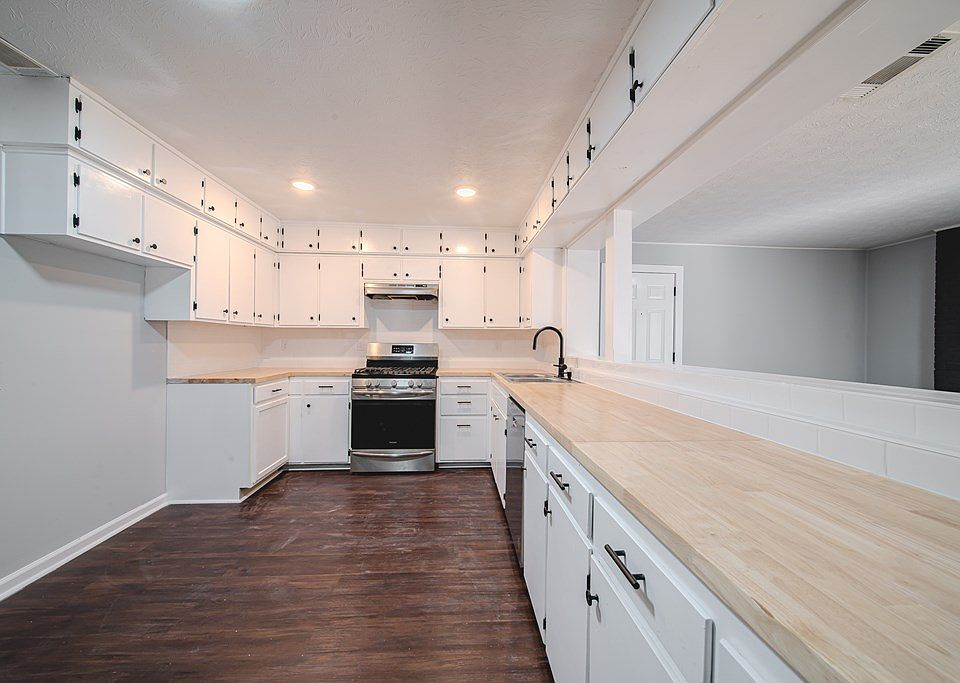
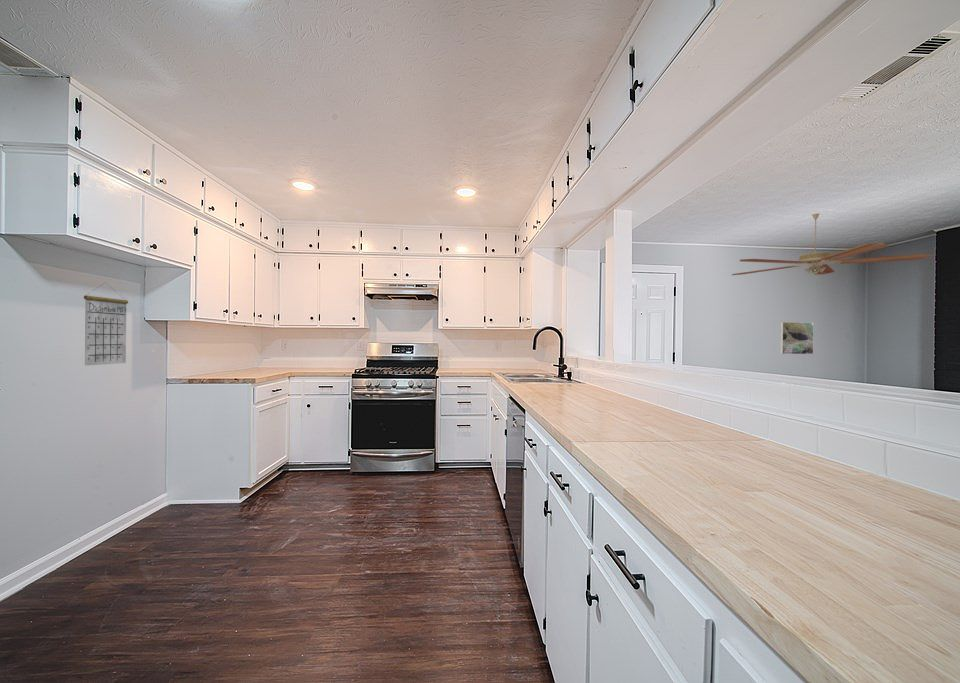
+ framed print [779,321,815,355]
+ calendar [83,281,129,367]
+ ceiling fan [731,213,934,276]
